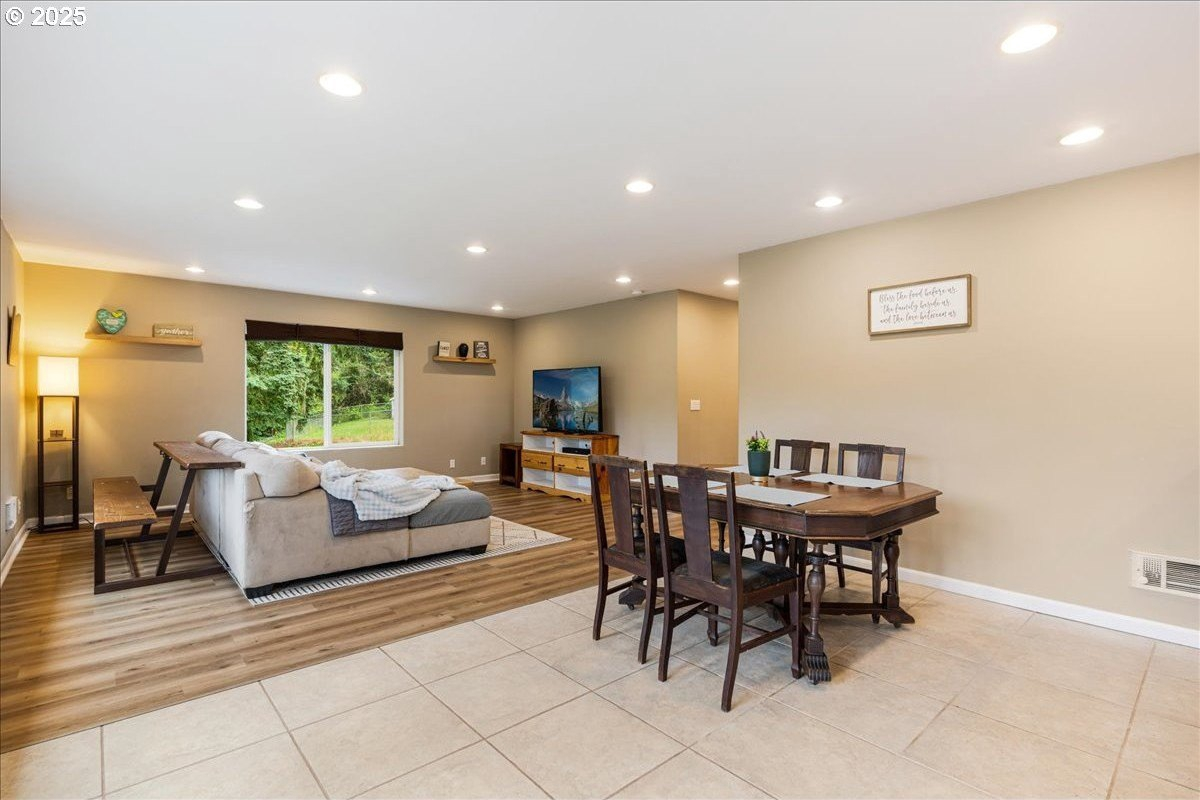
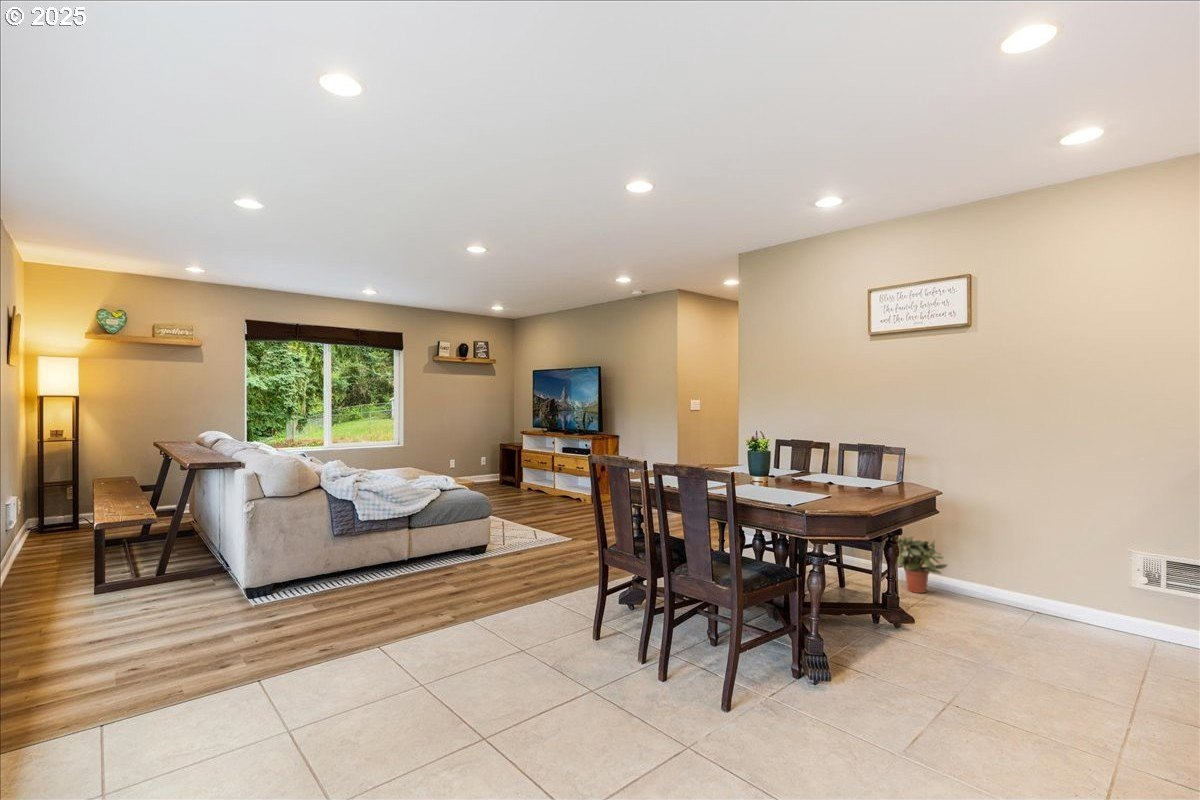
+ potted plant [897,536,949,594]
